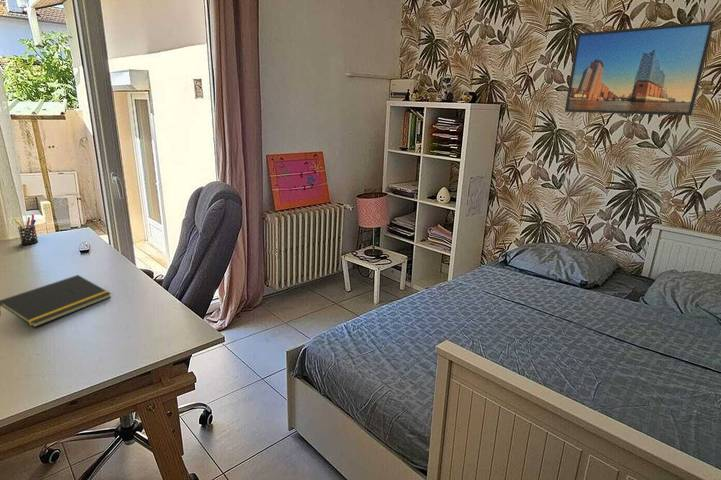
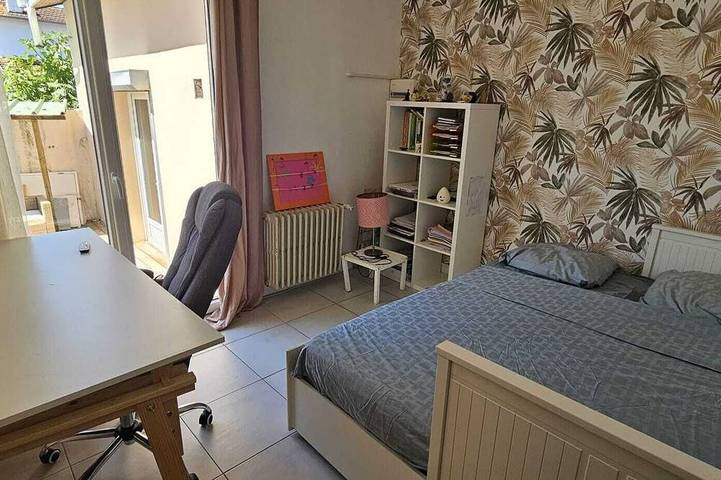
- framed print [564,20,715,117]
- notepad [0,274,112,328]
- pen holder [13,214,39,246]
